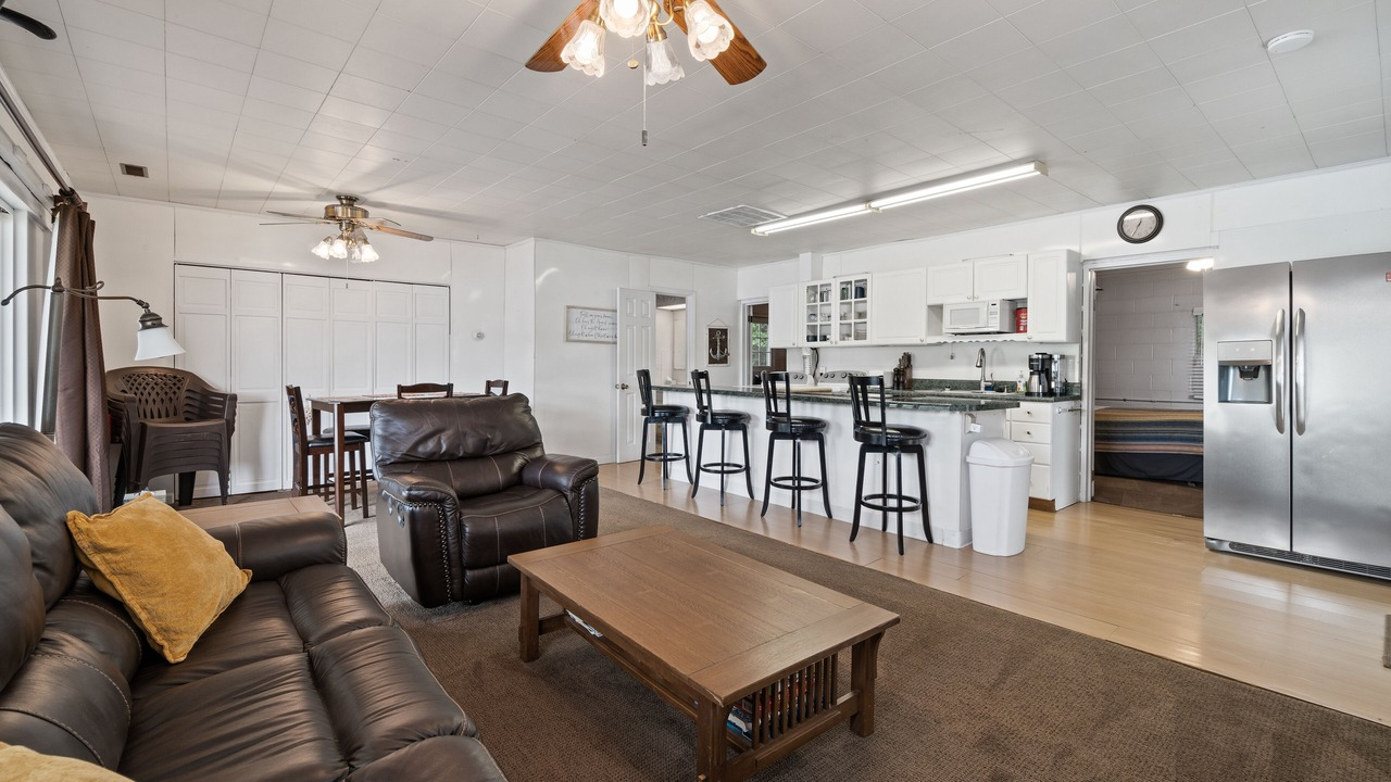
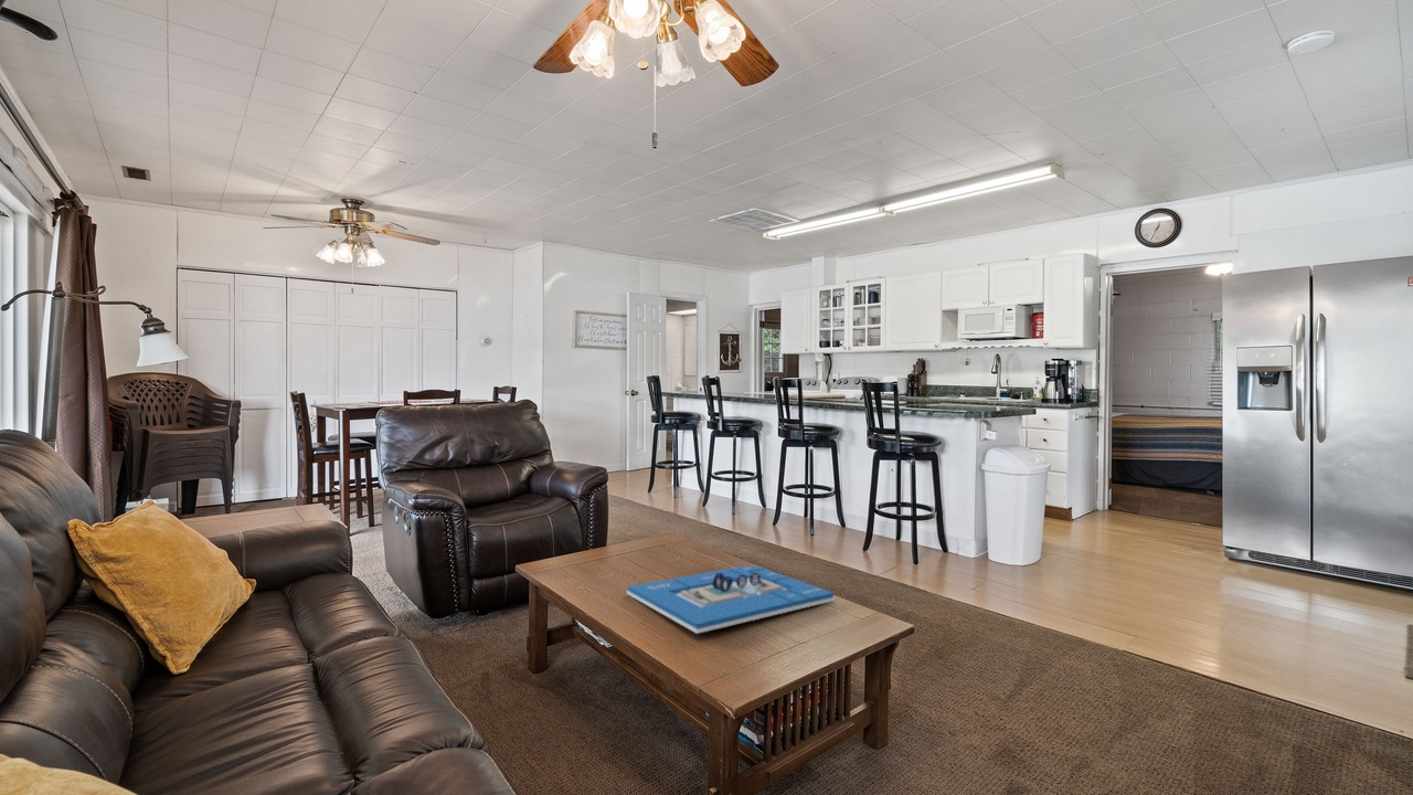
+ architectural model [626,565,836,635]
